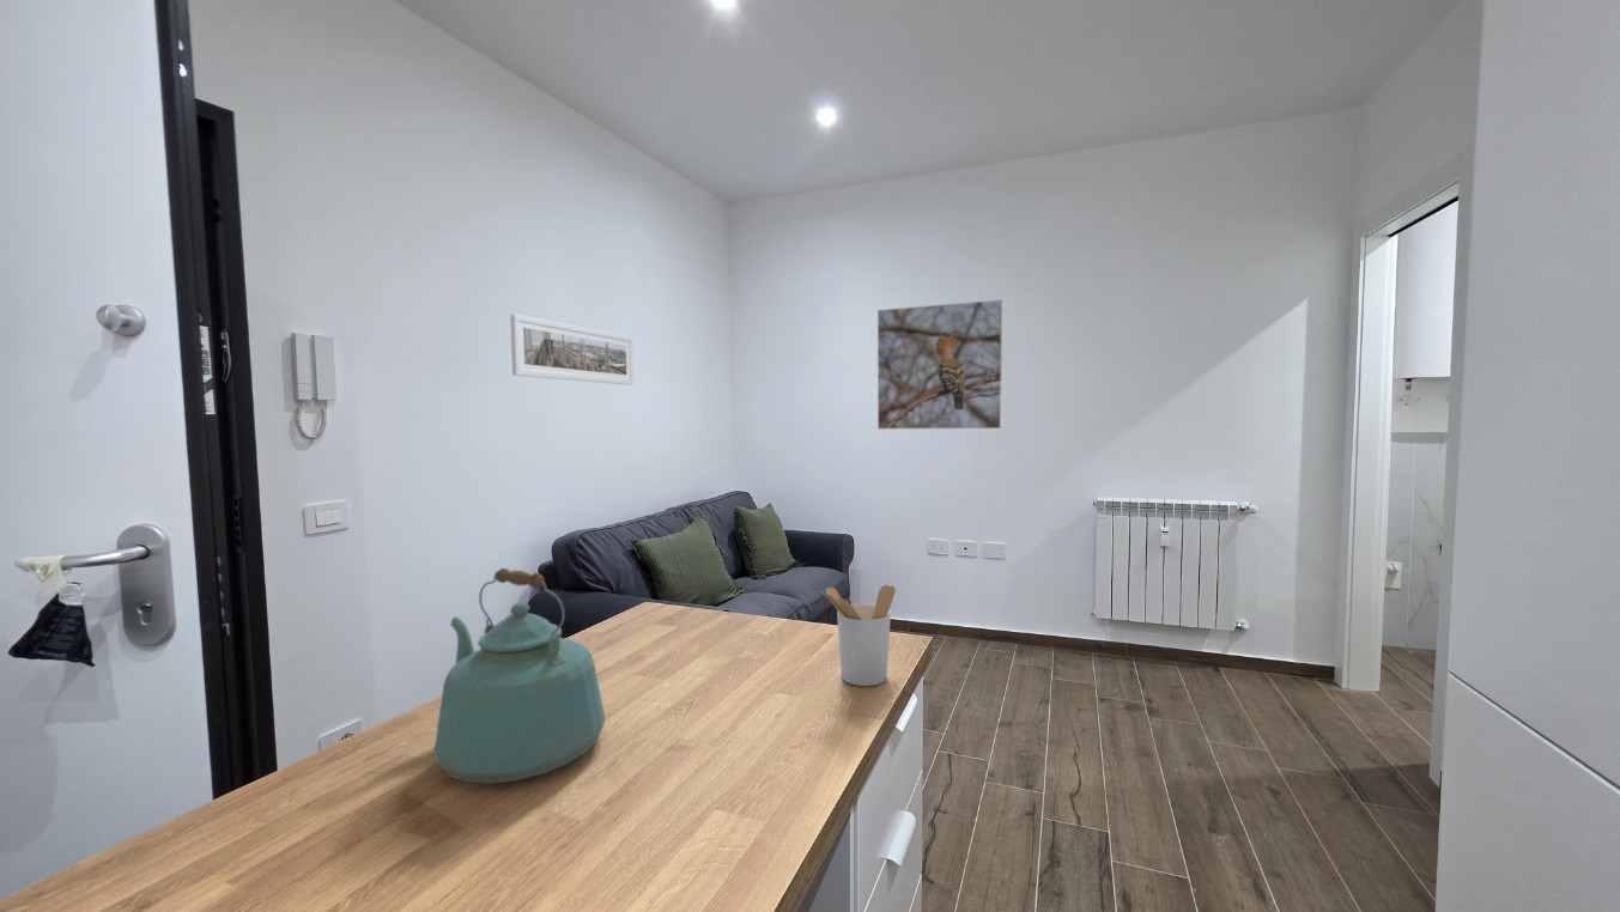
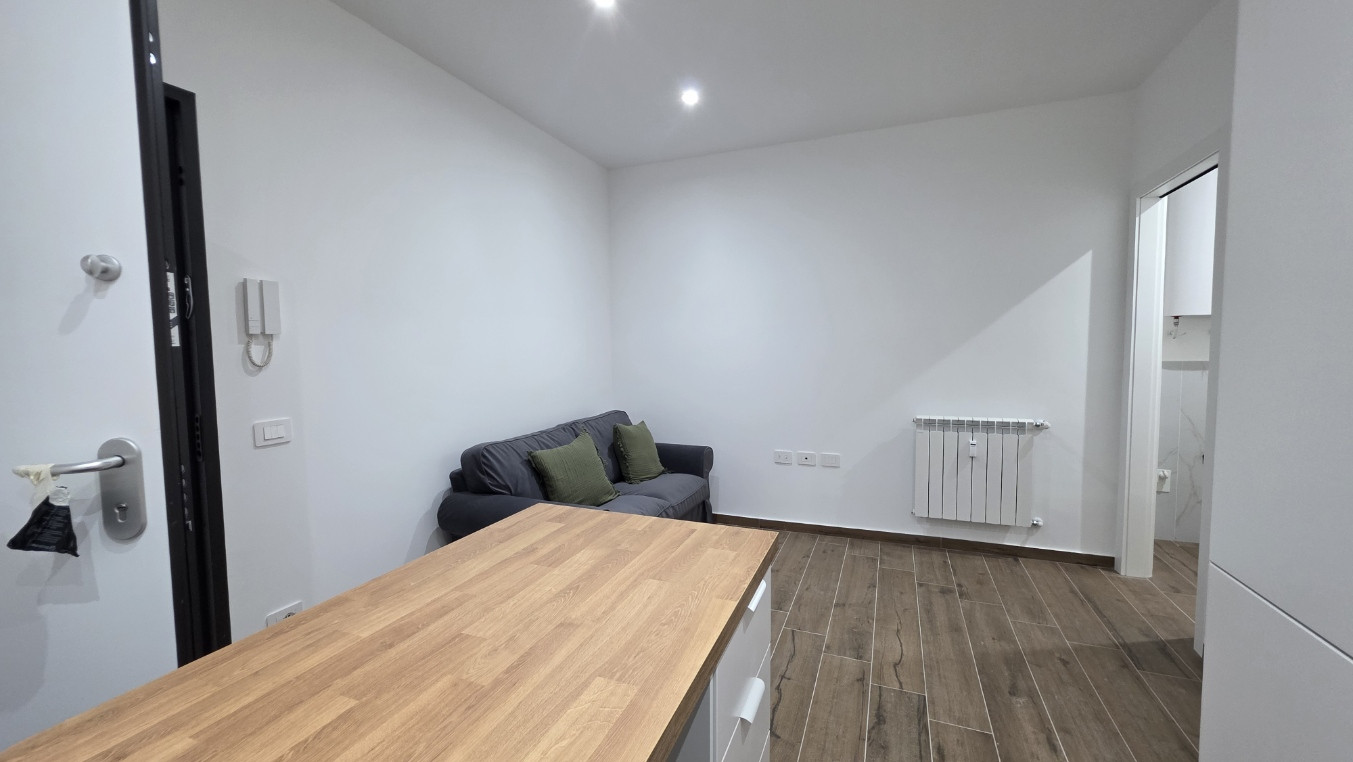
- kettle [432,567,607,785]
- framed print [876,298,1003,431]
- utensil holder [820,584,897,687]
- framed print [509,314,635,387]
